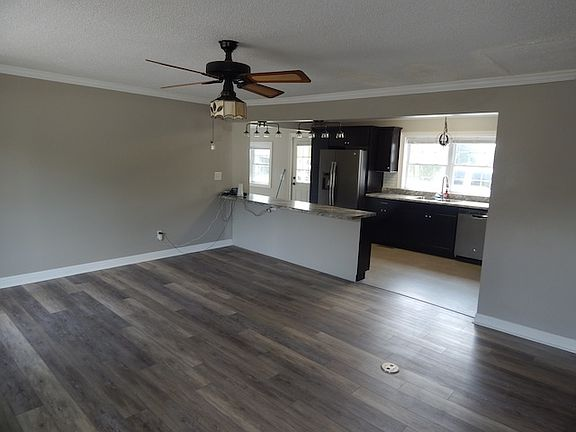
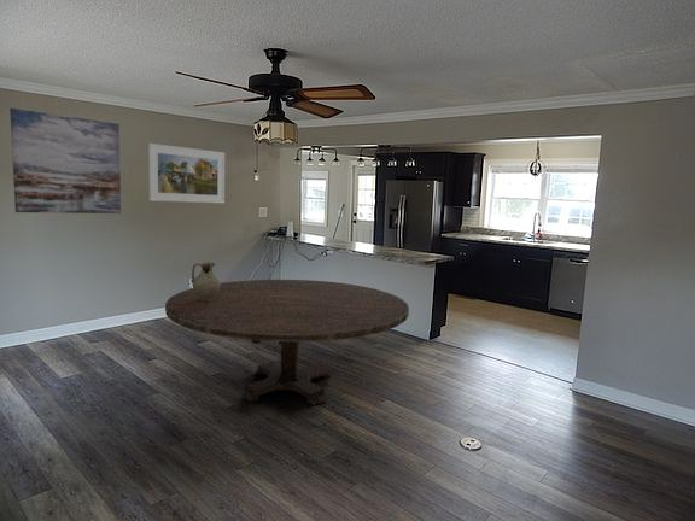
+ dining table [164,279,410,406]
+ wall art [8,107,122,215]
+ ceramic jug [191,260,221,300]
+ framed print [147,142,226,204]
